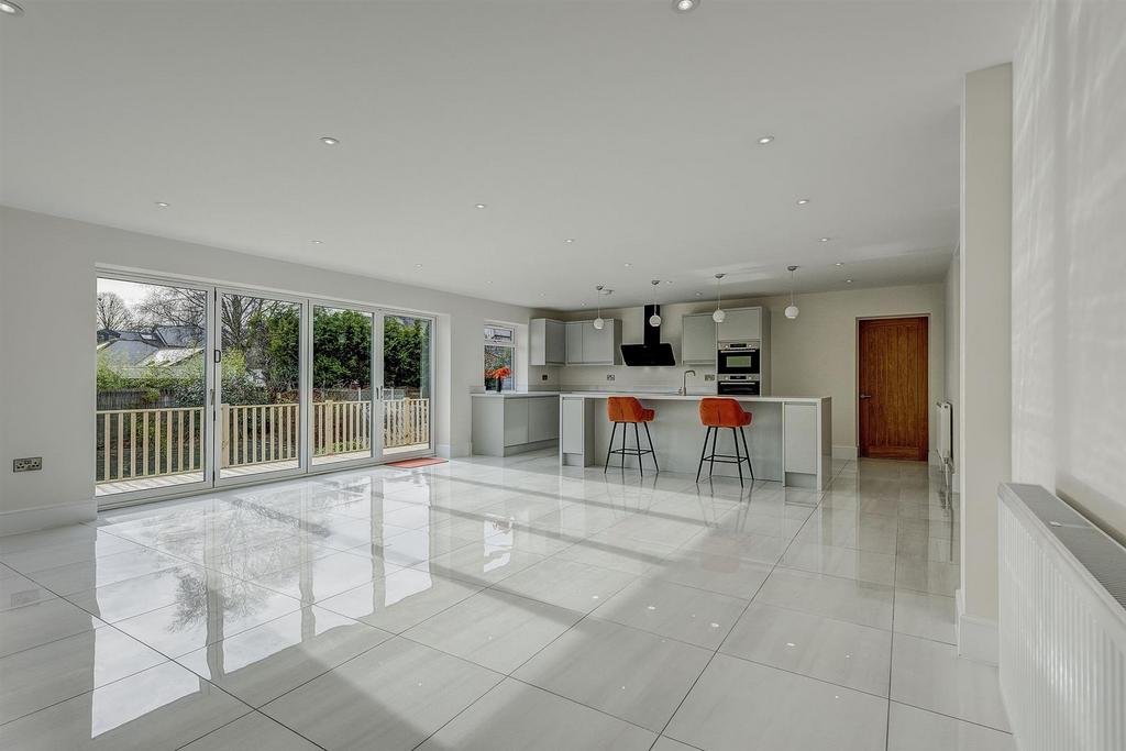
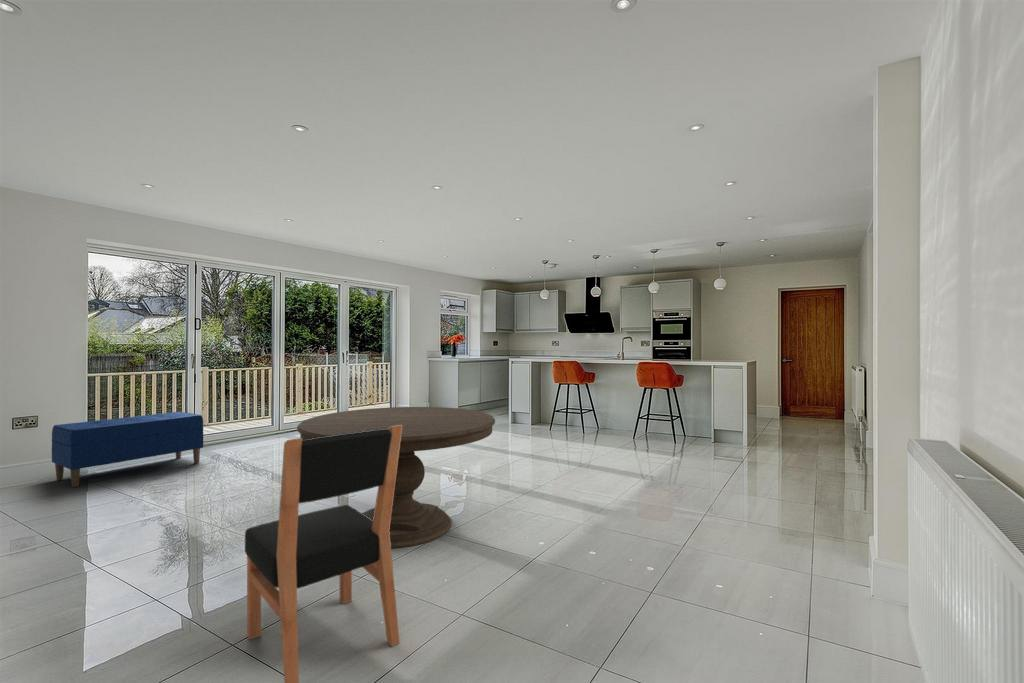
+ dining chair [244,425,402,683]
+ bench [51,411,204,488]
+ dining table [296,406,496,549]
